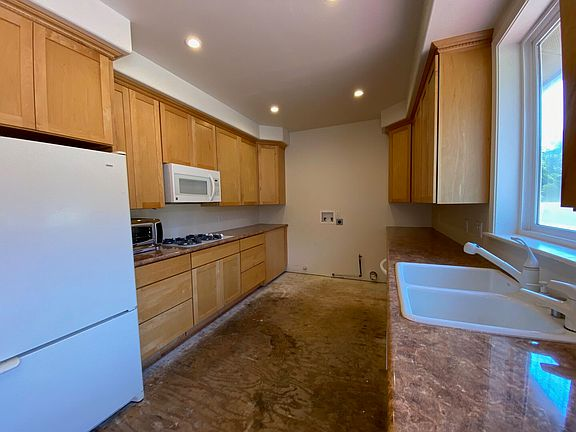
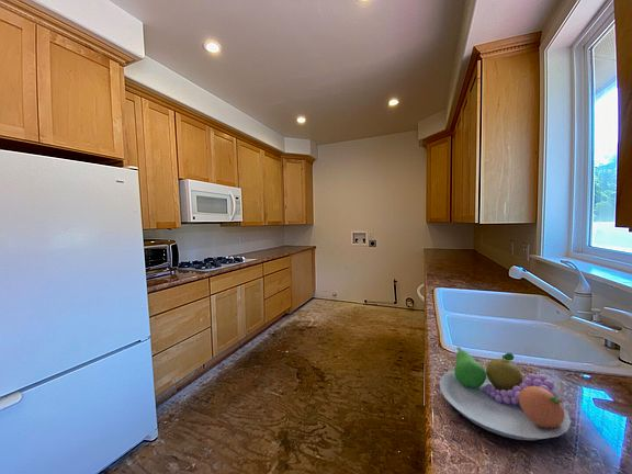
+ fruit bowl [439,346,572,441]
